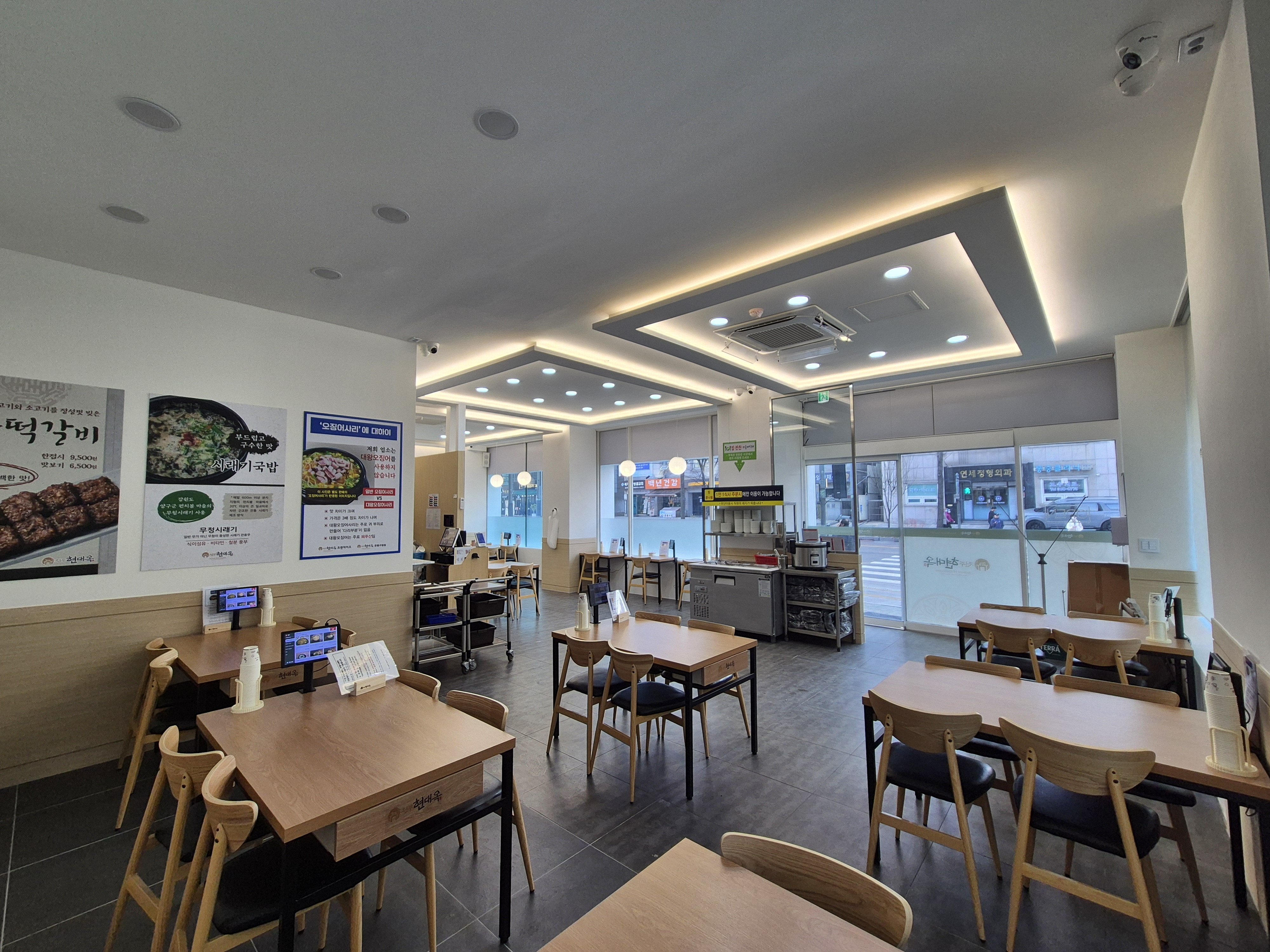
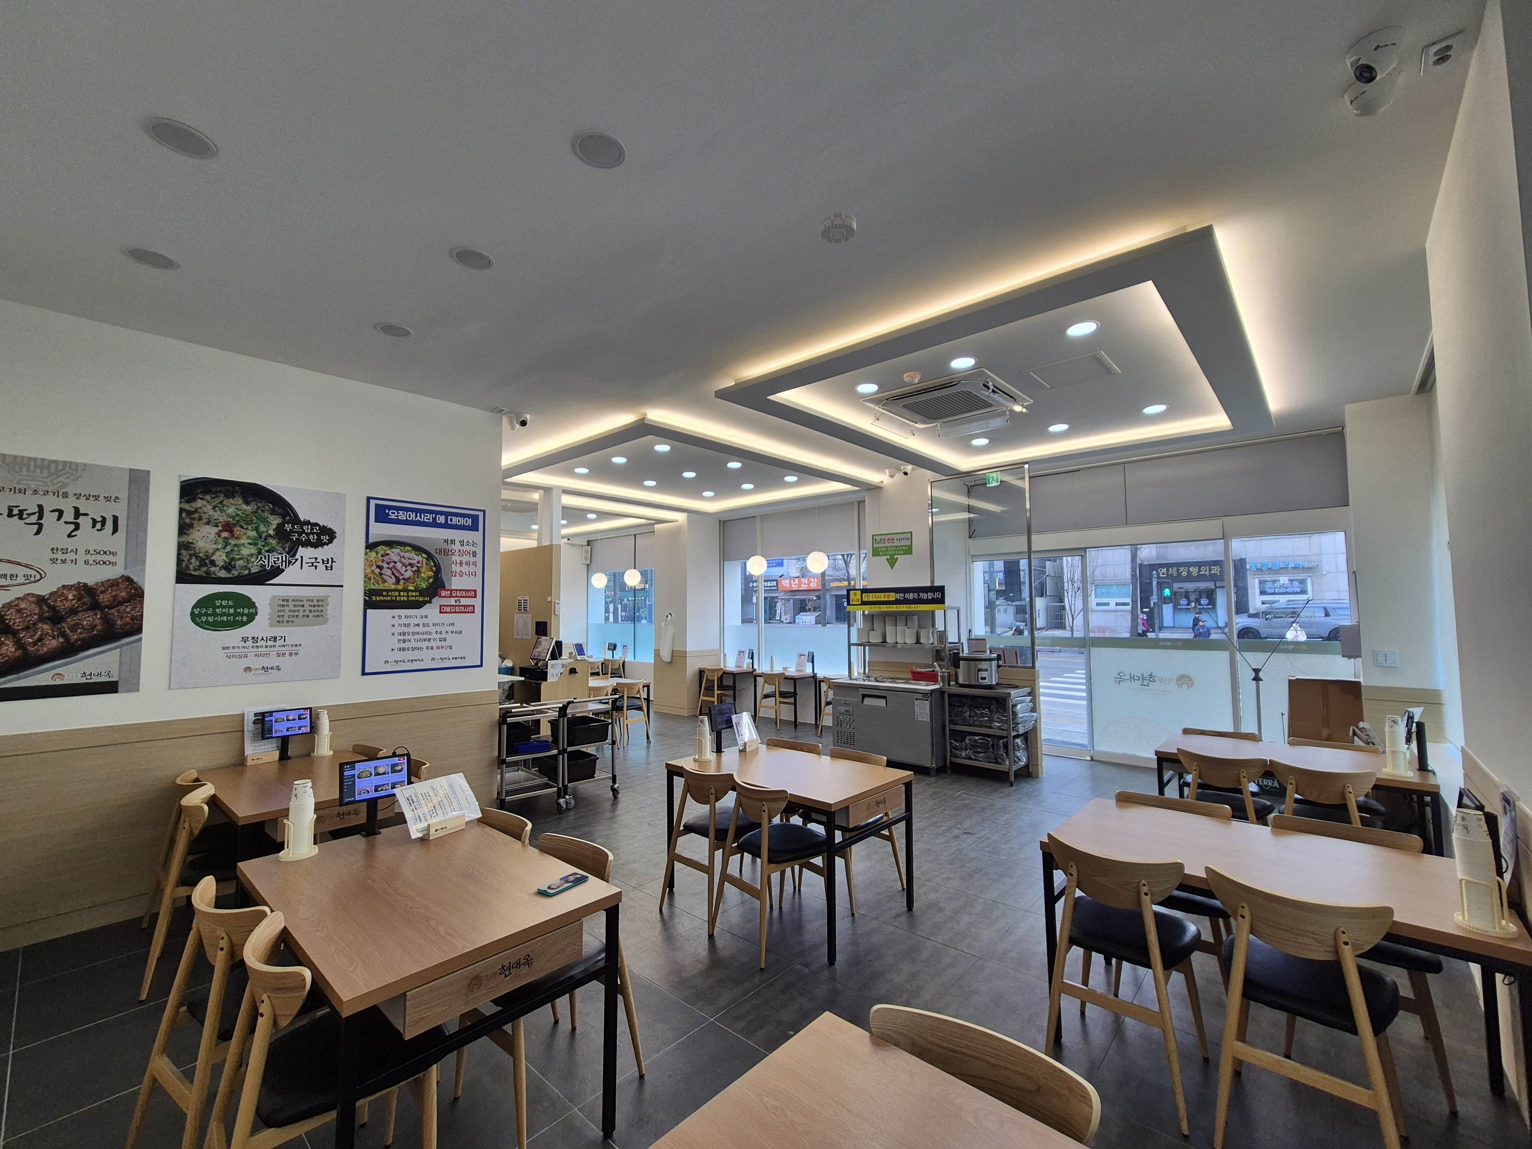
+ smartphone [537,873,589,897]
+ smoke detector [820,210,856,244]
